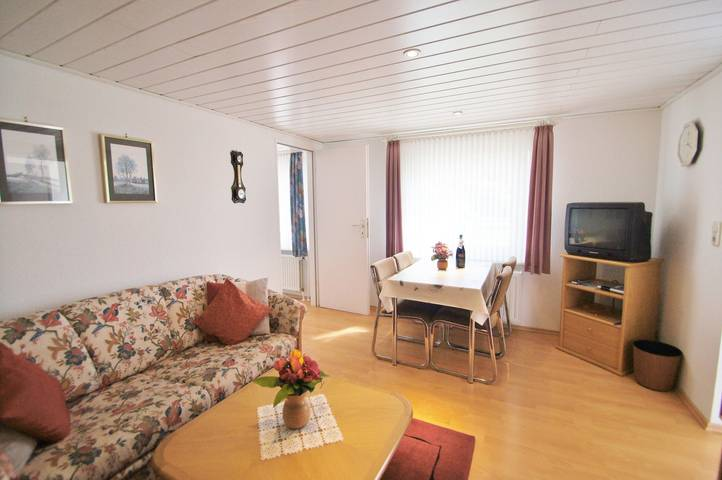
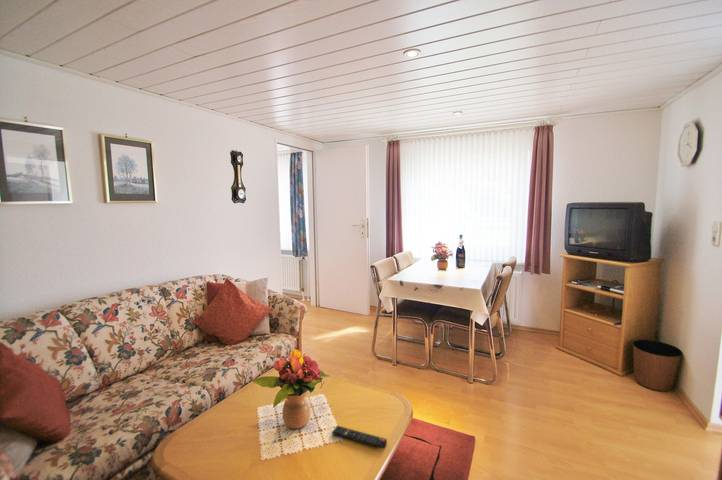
+ remote control [331,425,388,449]
